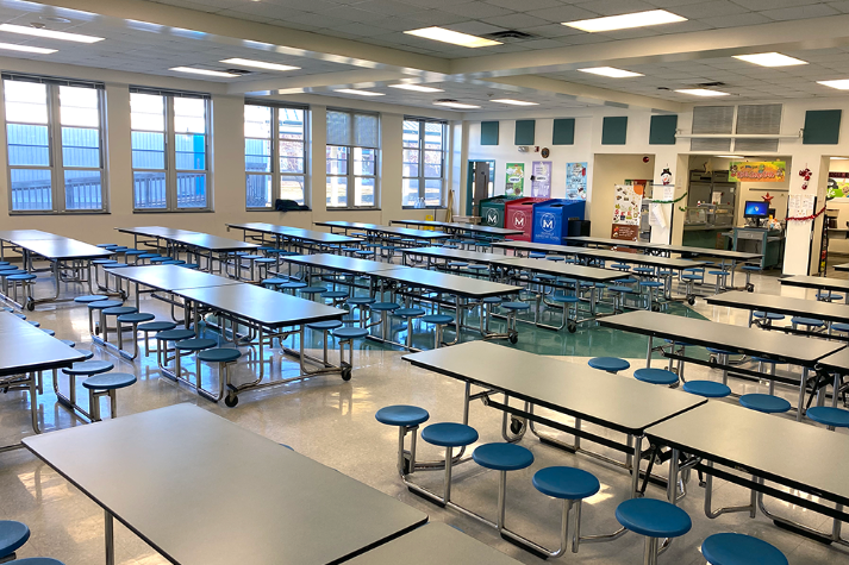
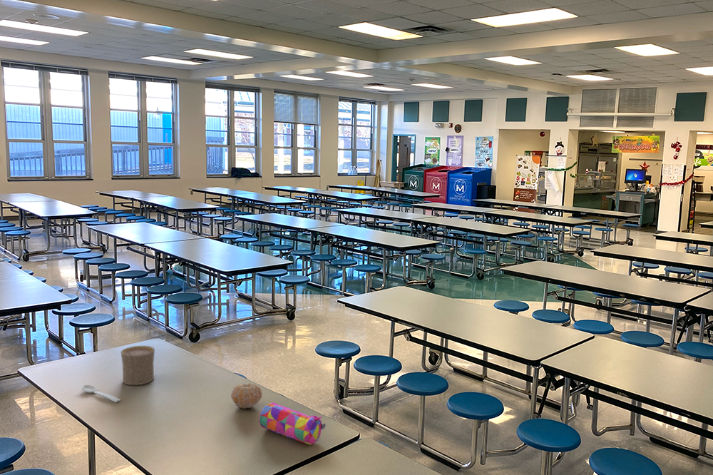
+ pencil case [258,401,326,446]
+ fruit [230,382,263,410]
+ spoon [81,384,122,404]
+ cup [120,345,156,386]
